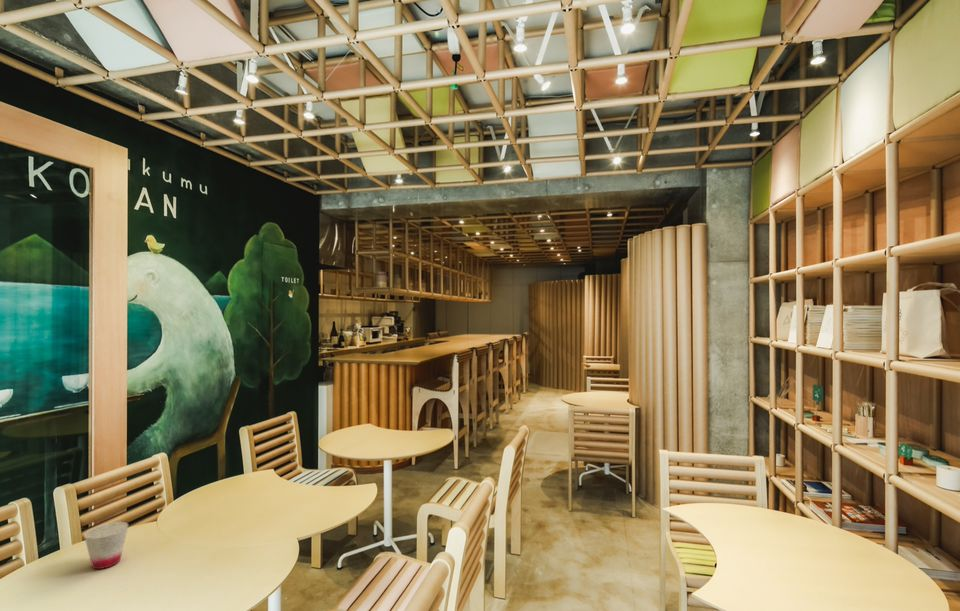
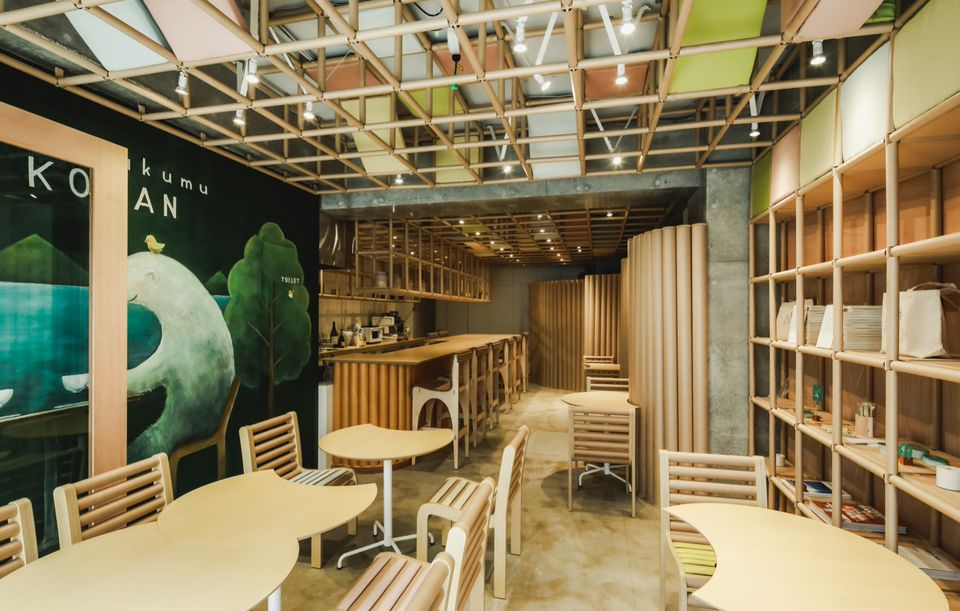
- cup [83,521,129,570]
